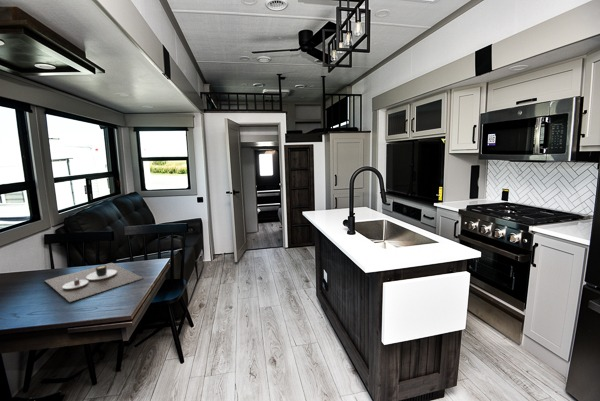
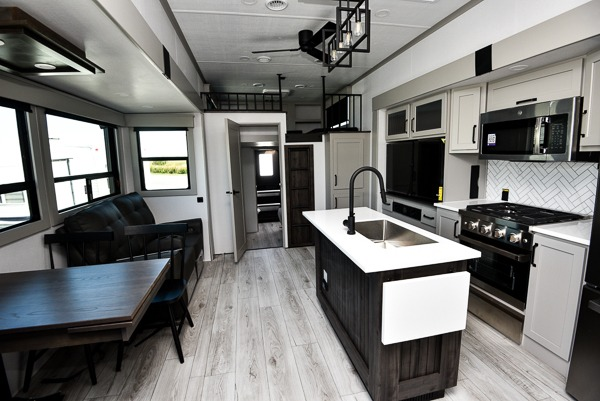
- place mat [44,262,145,303]
